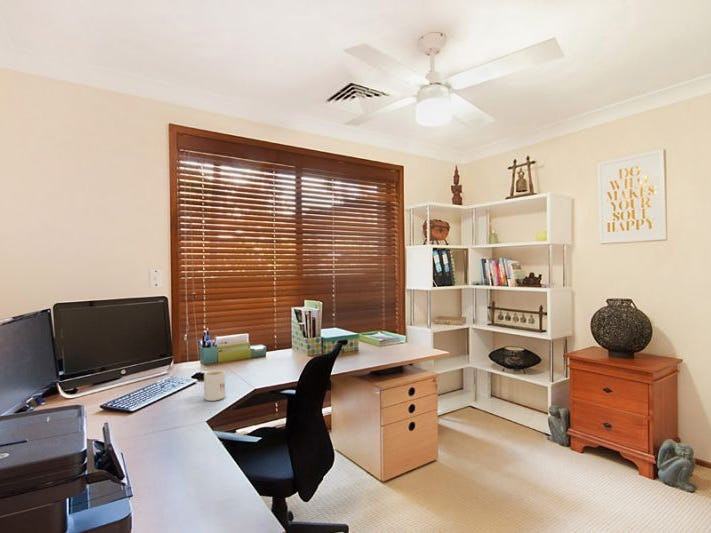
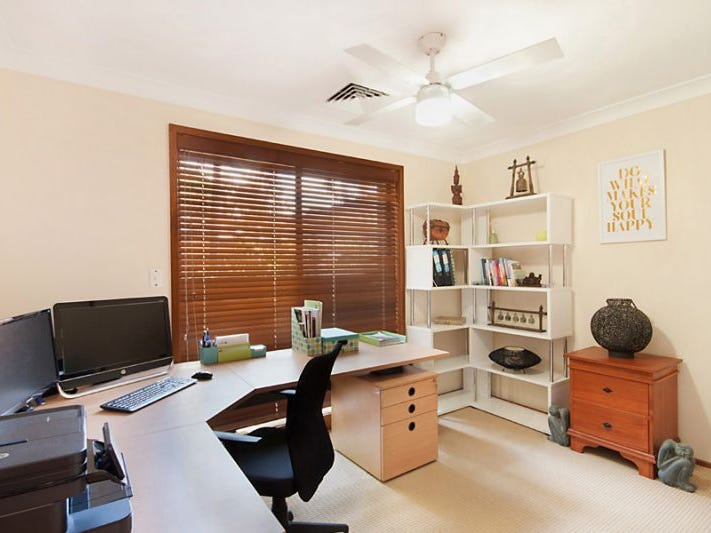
- mug [203,369,226,402]
